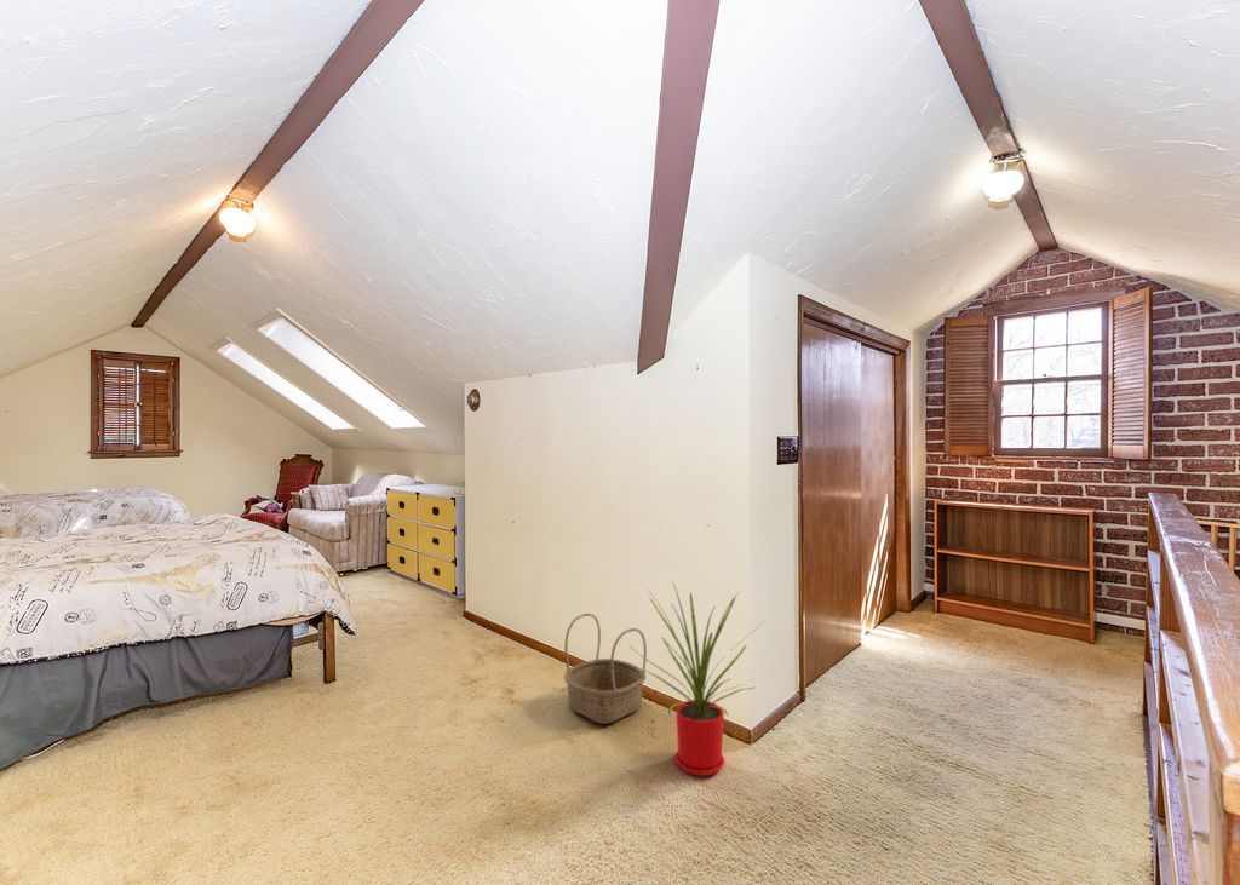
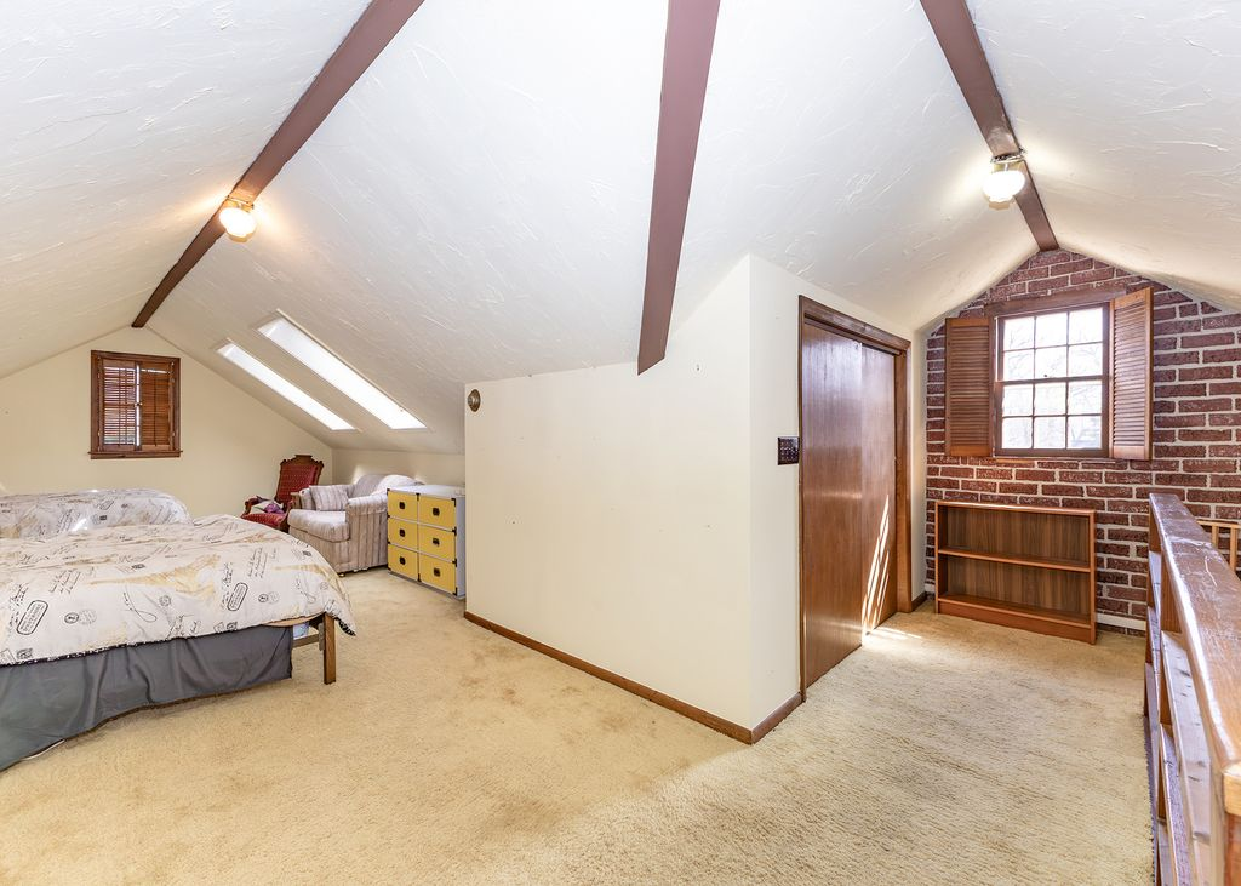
- house plant [630,581,768,777]
- basket [563,613,648,725]
